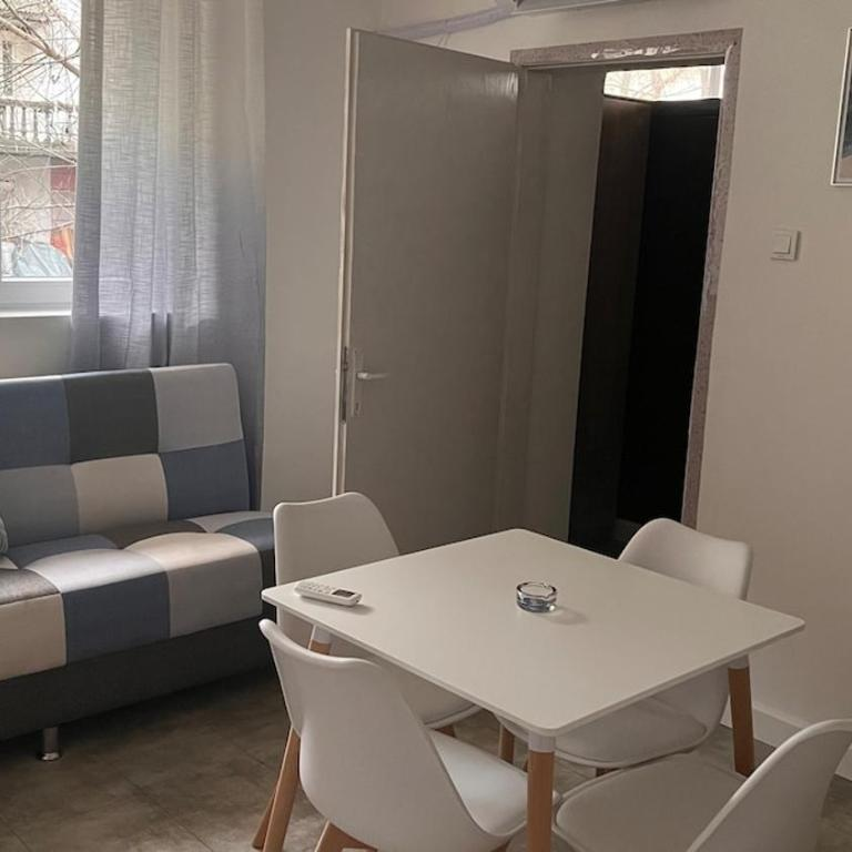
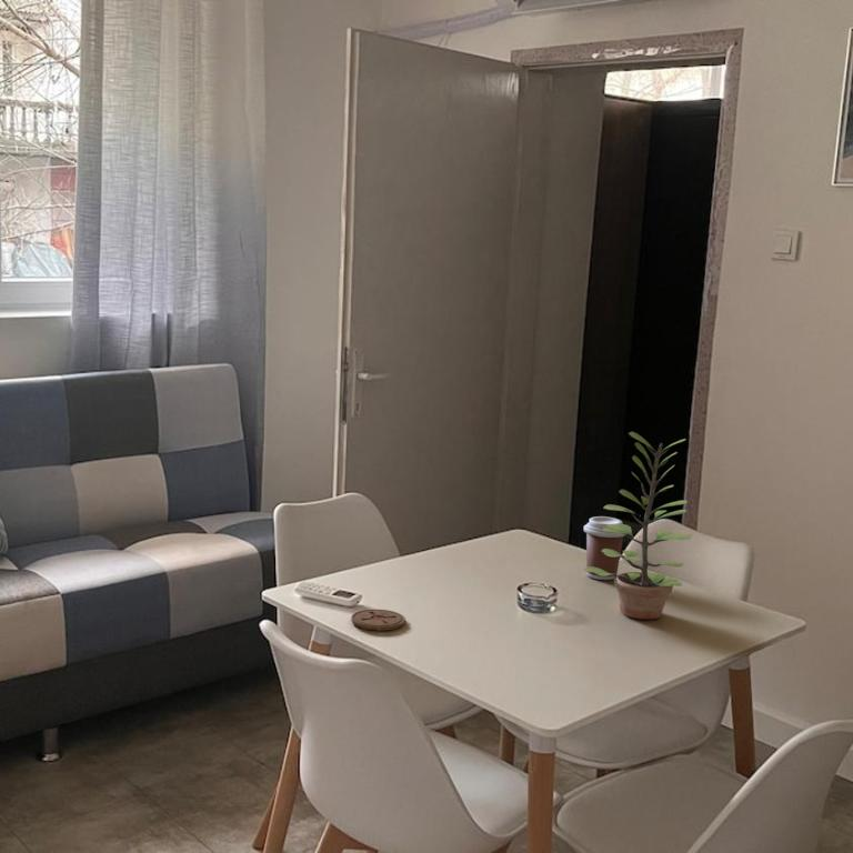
+ plant [583,431,694,621]
+ coffee cup [583,515,626,581]
+ coaster [350,609,407,631]
